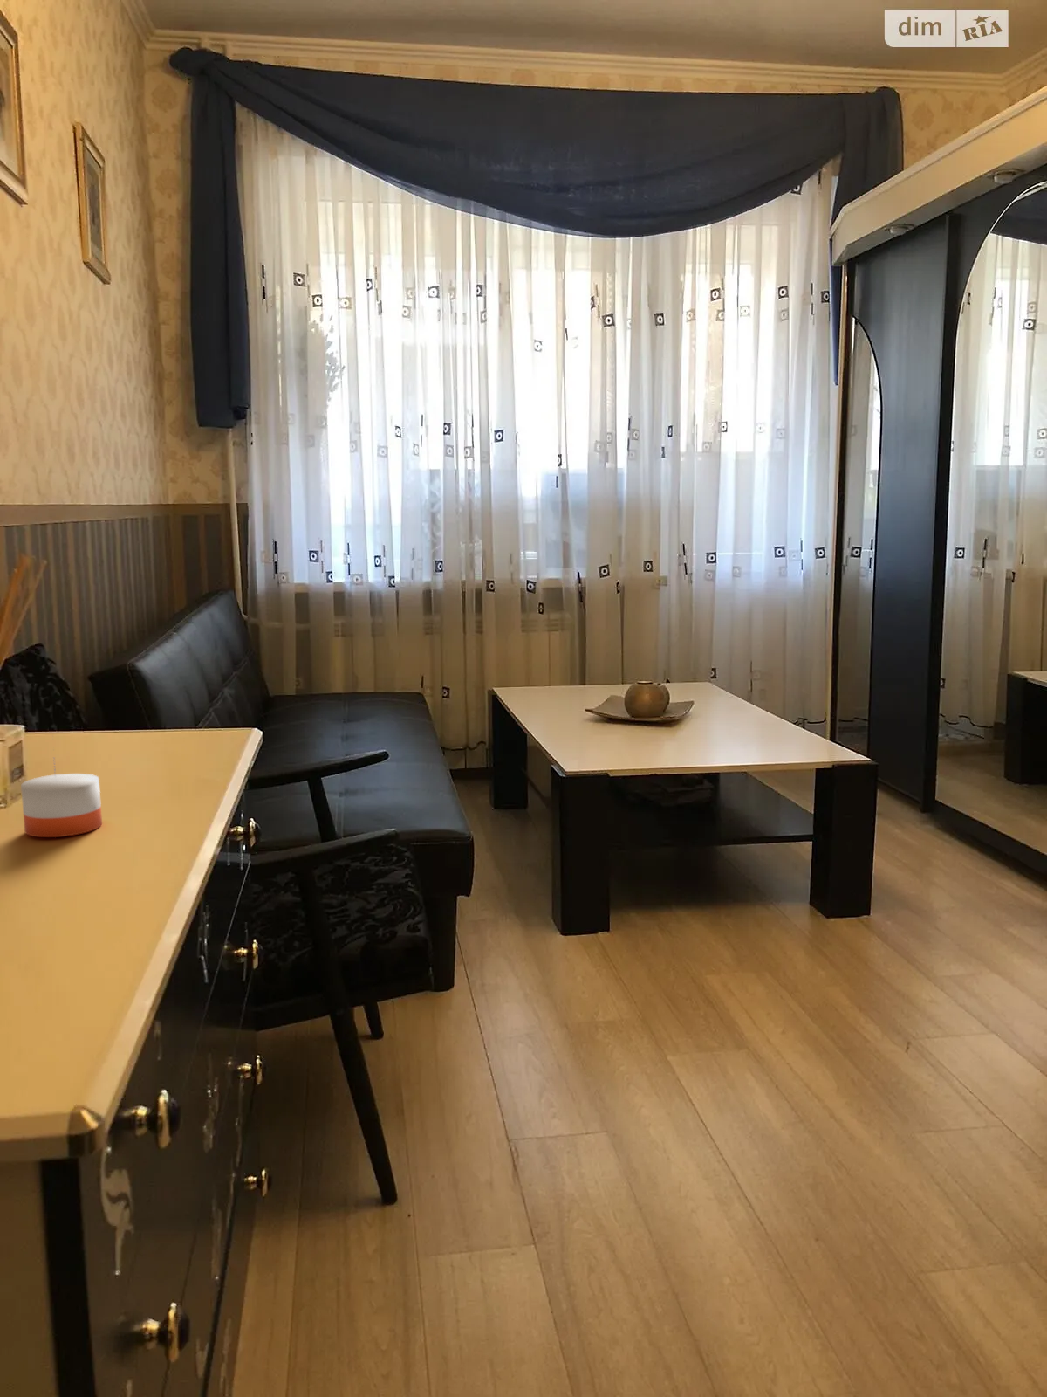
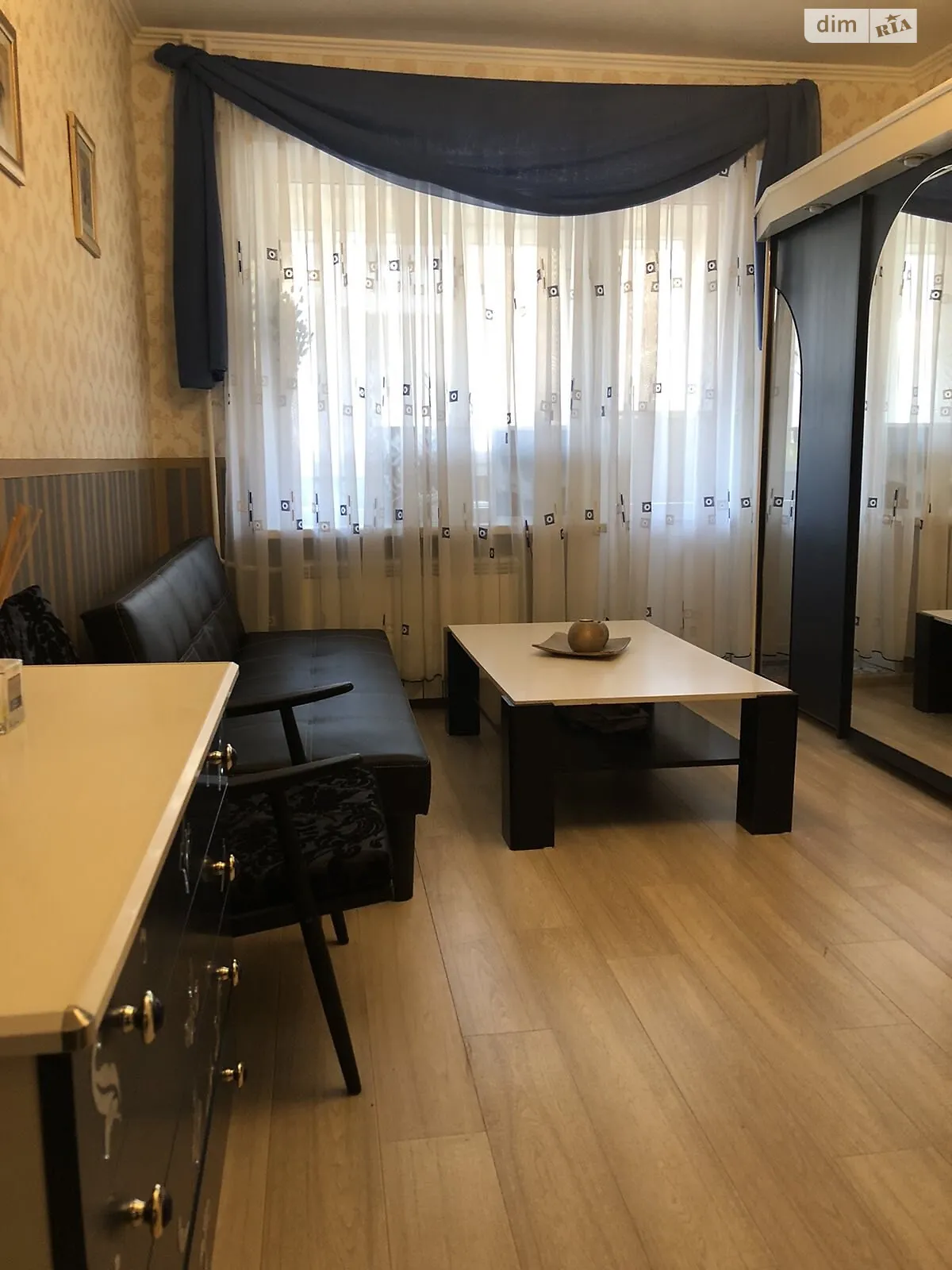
- candle [20,736,103,838]
